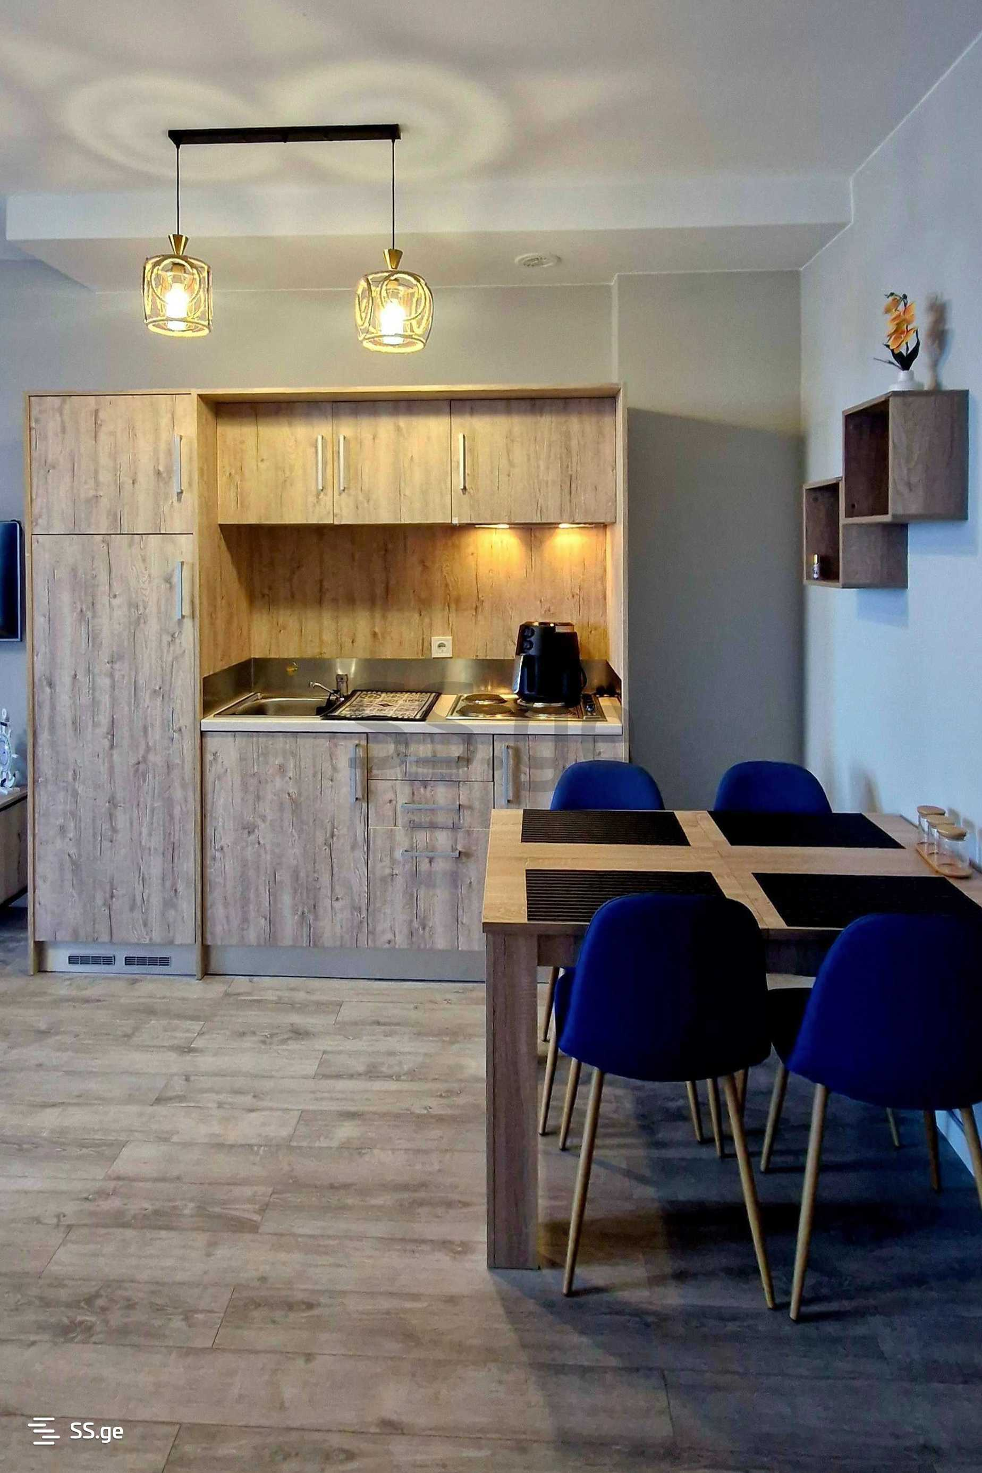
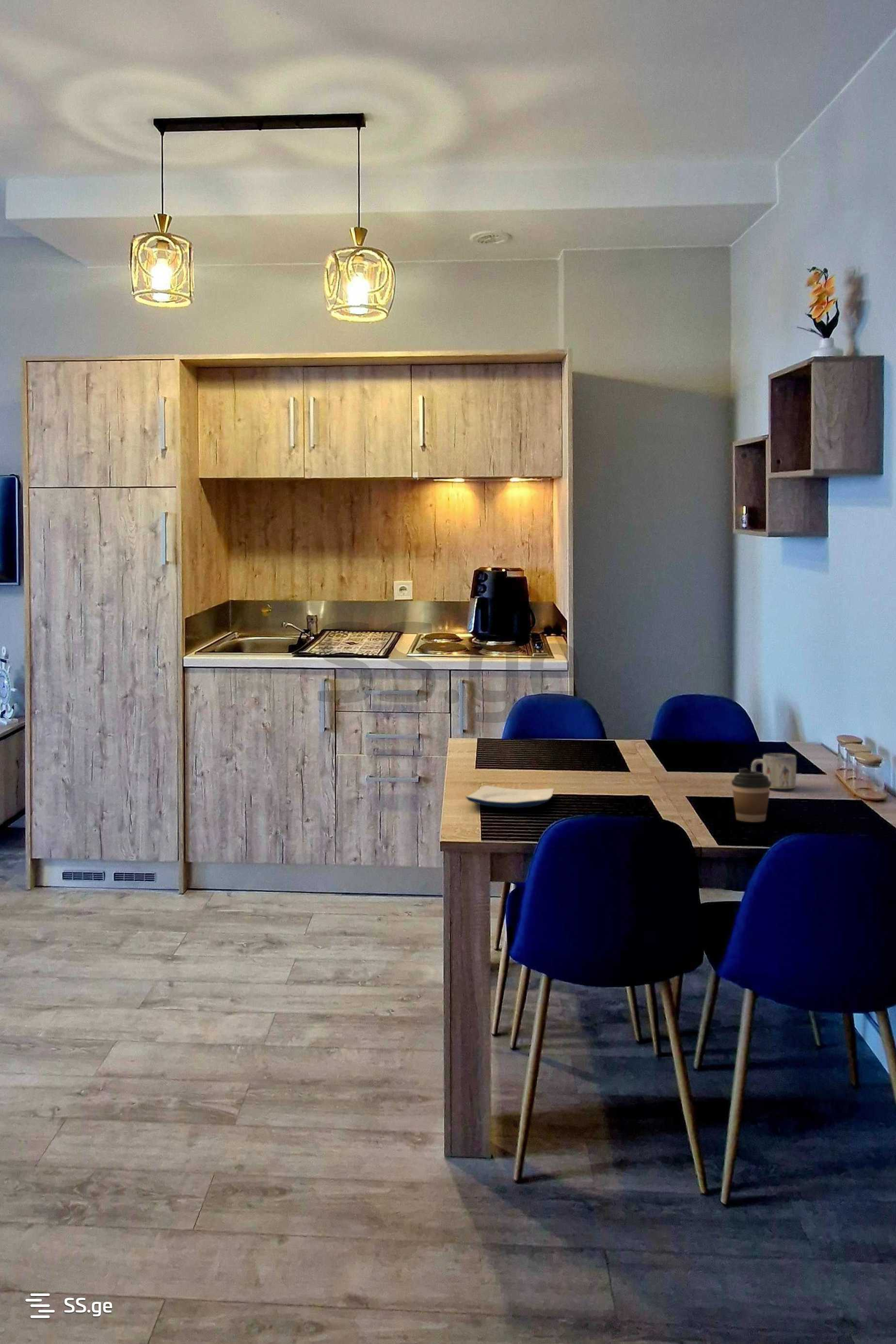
+ plate [465,785,554,808]
+ coffee cup [731,768,771,823]
+ mug [751,753,797,789]
